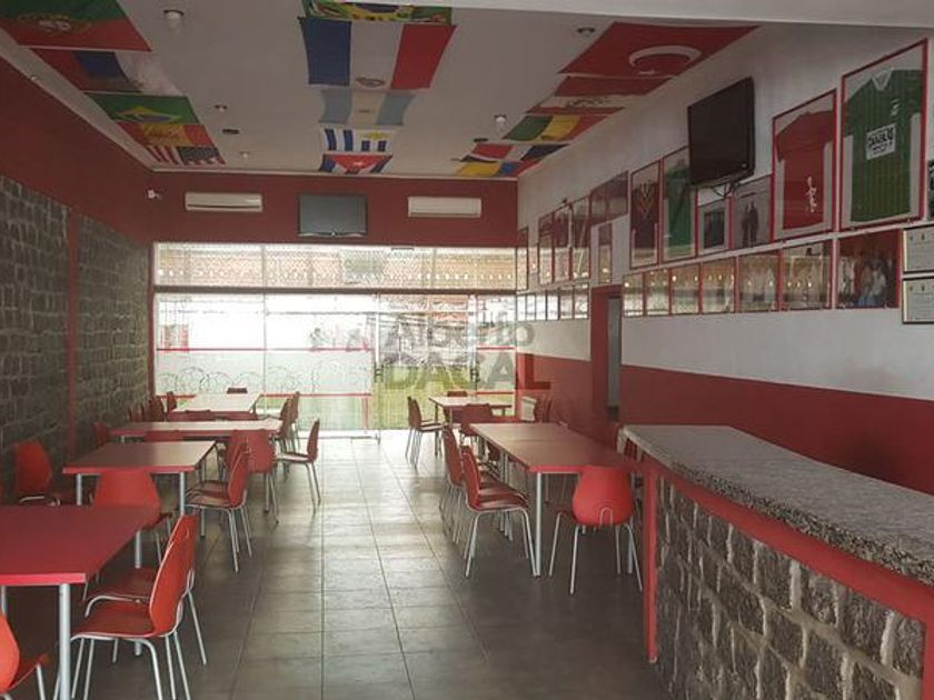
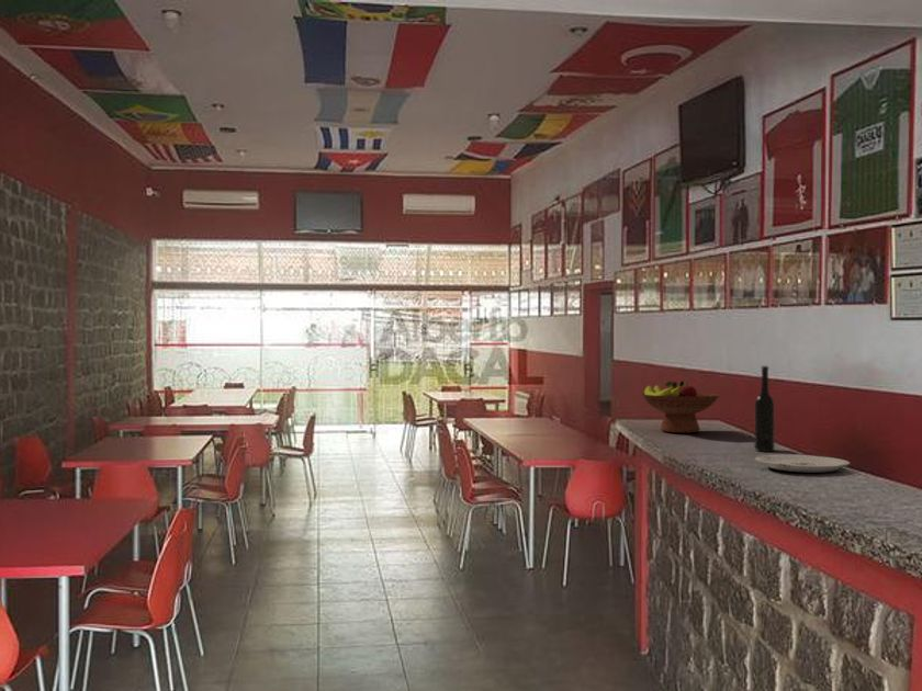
+ plate [754,454,851,474]
+ fruit bowl [640,380,721,433]
+ bottle [753,365,776,453]
